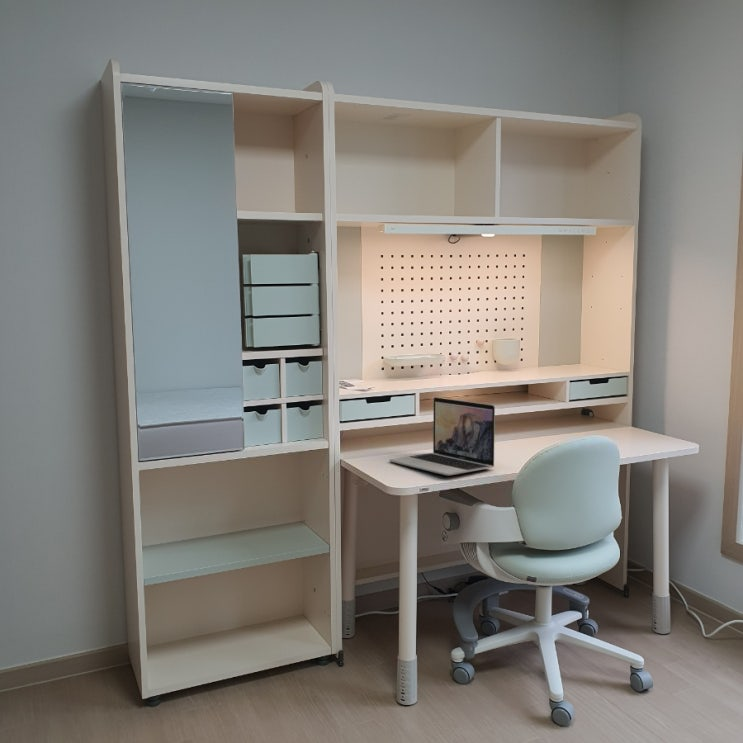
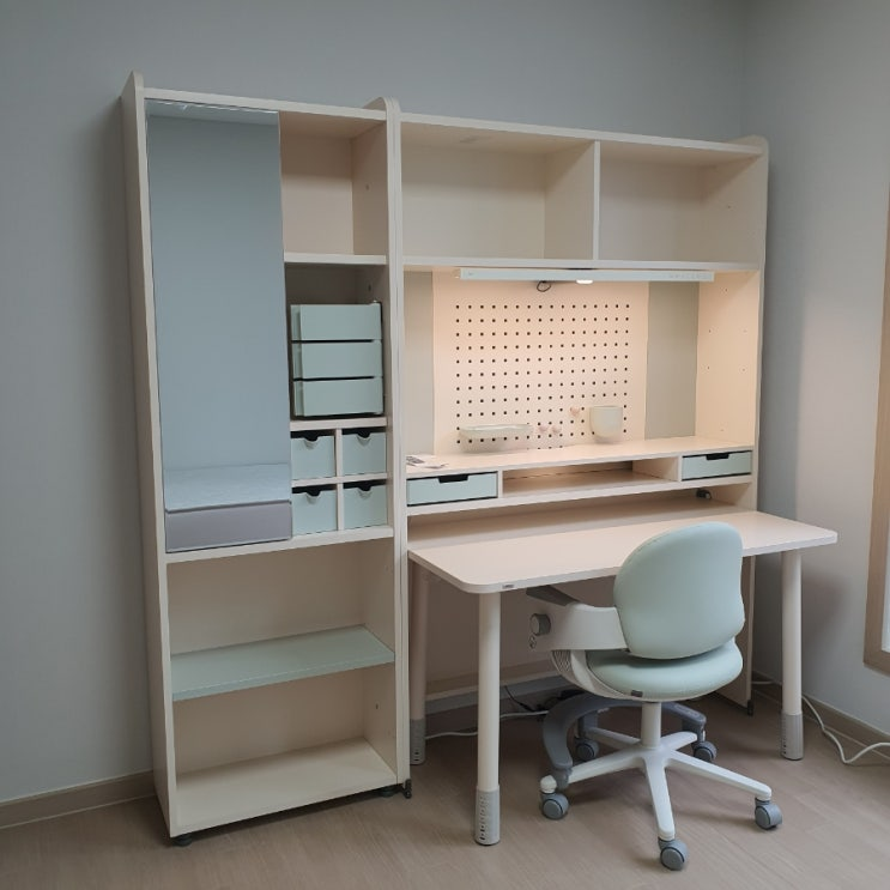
- laptop [388,396,496,476]
